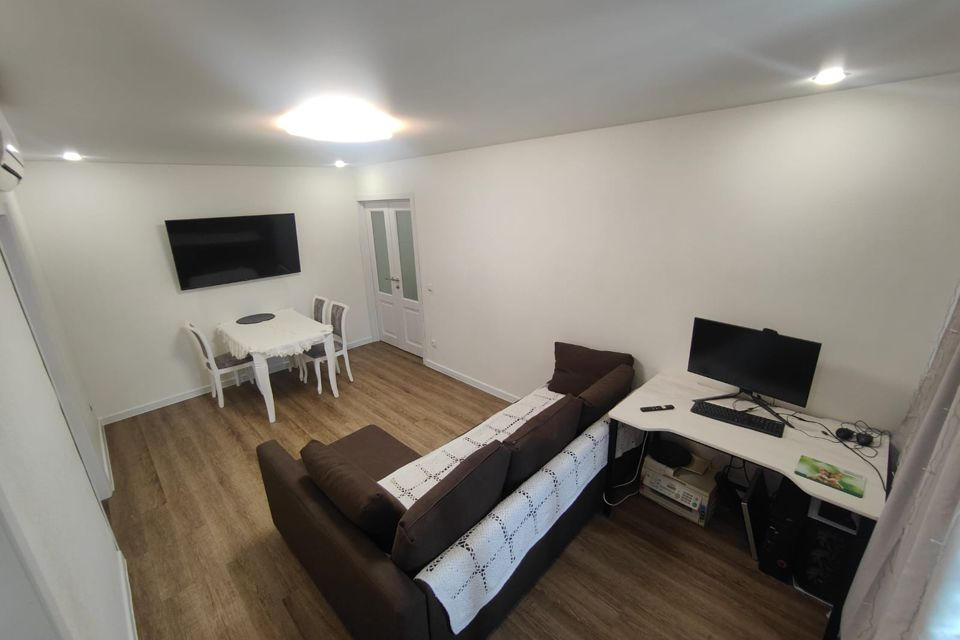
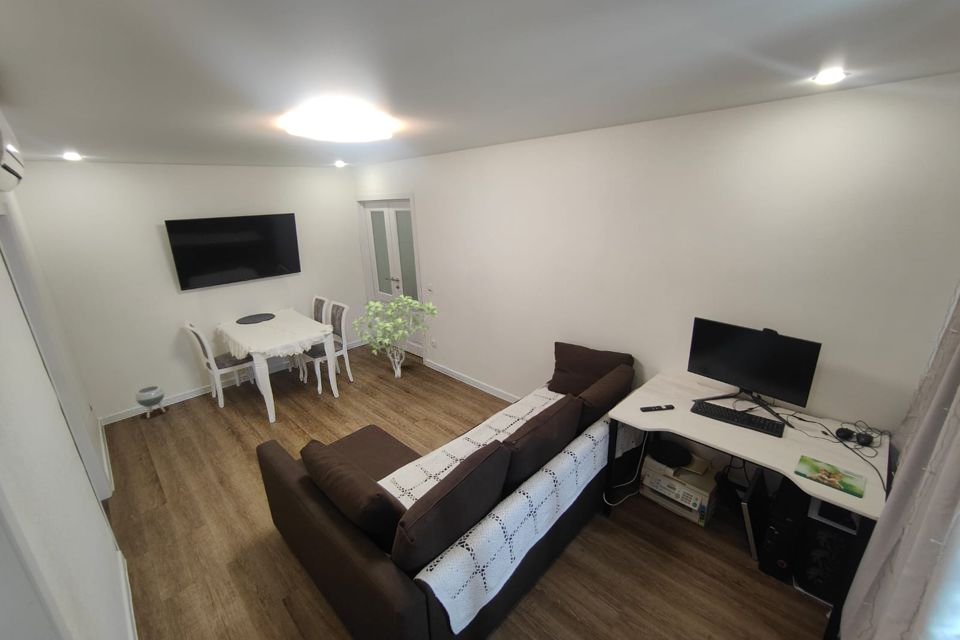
+ shrub [351,294,439,378]
+ planter [134,385,167,419]
